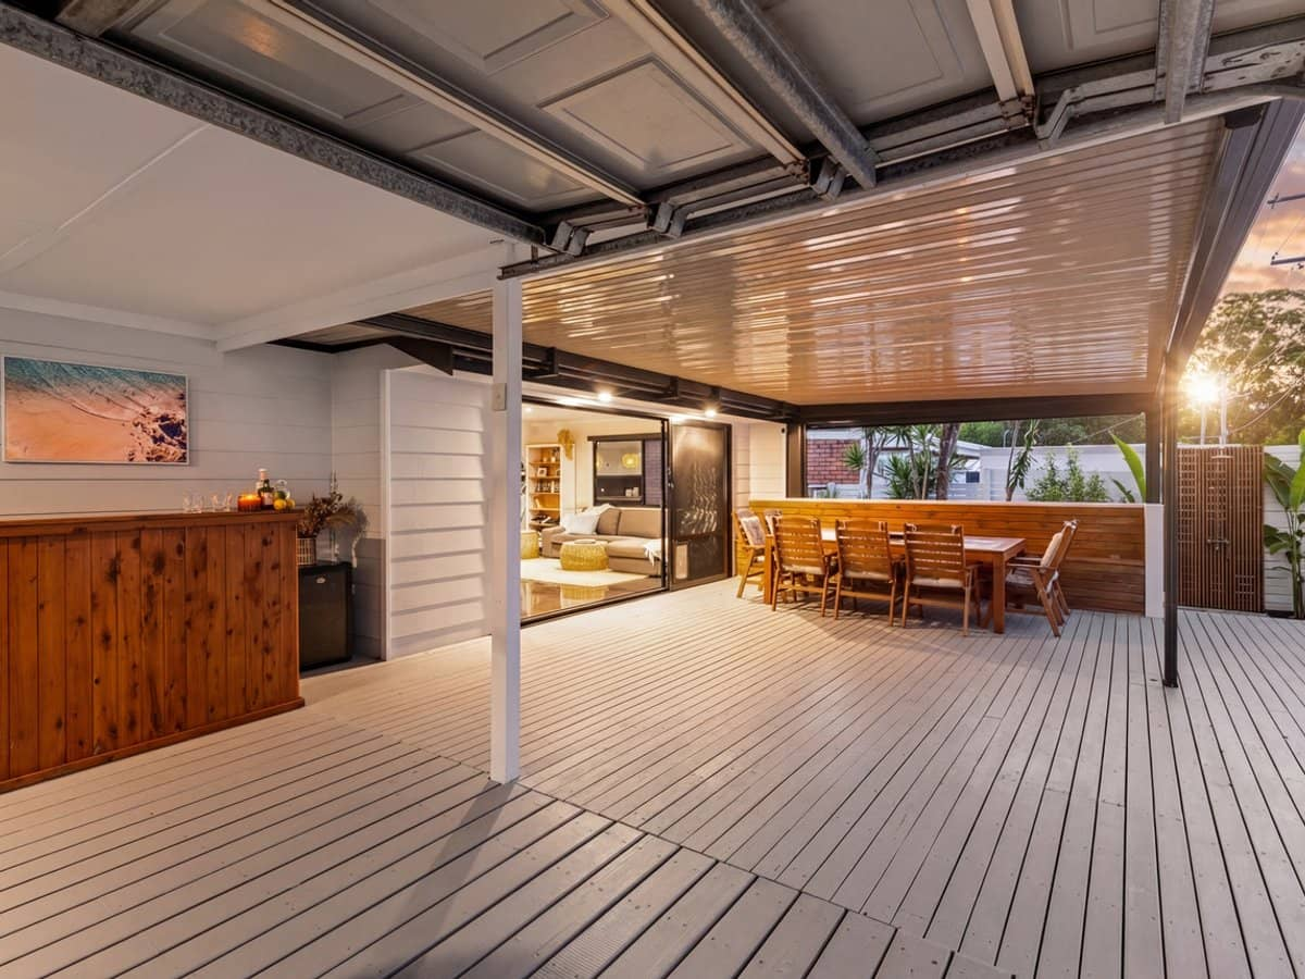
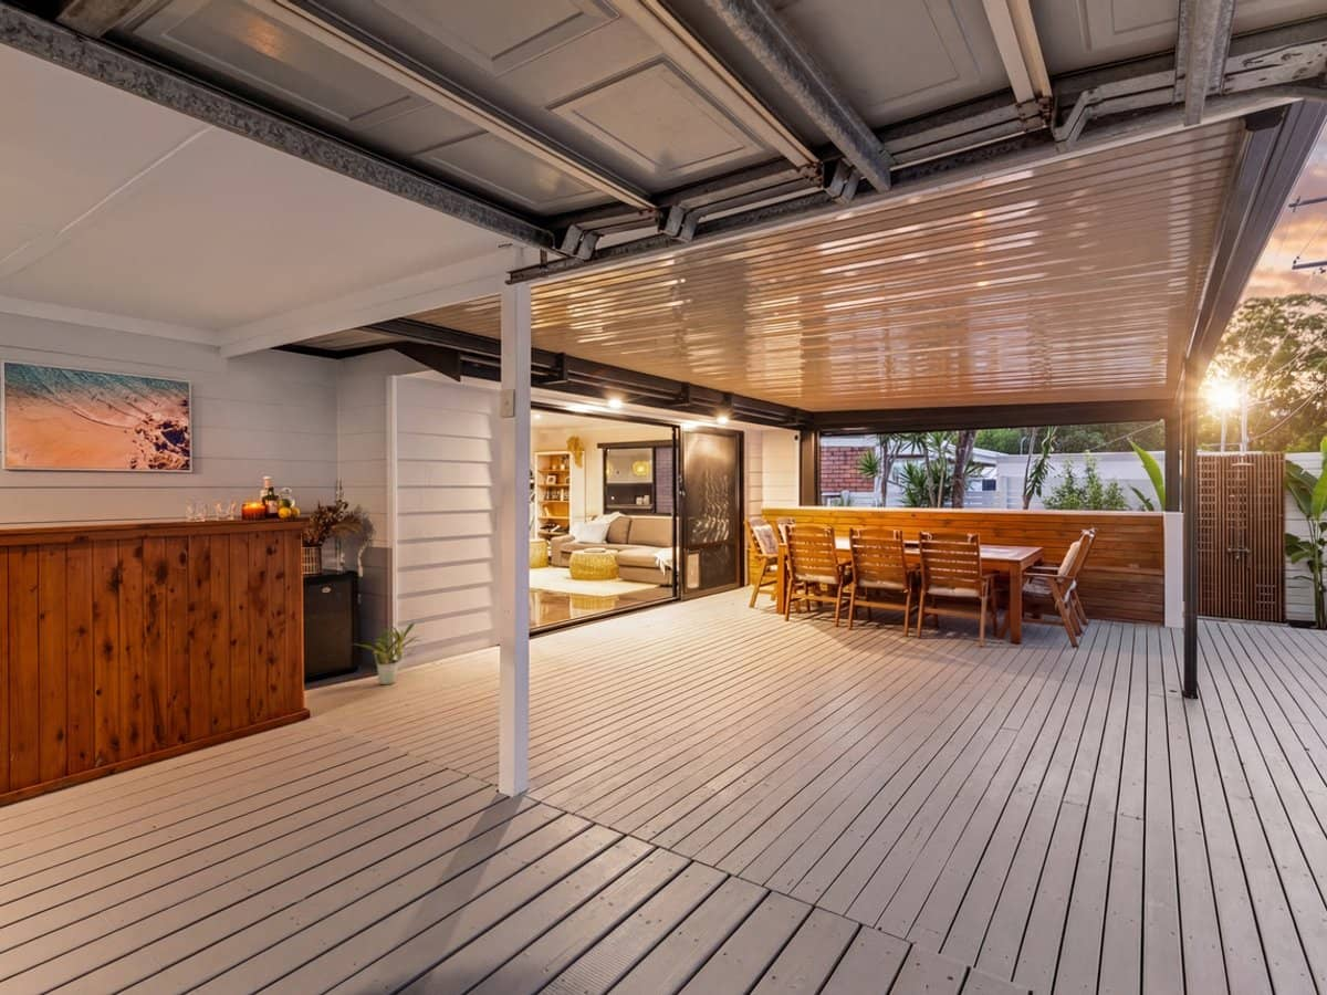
+ potted plant [351,621,422,687]
